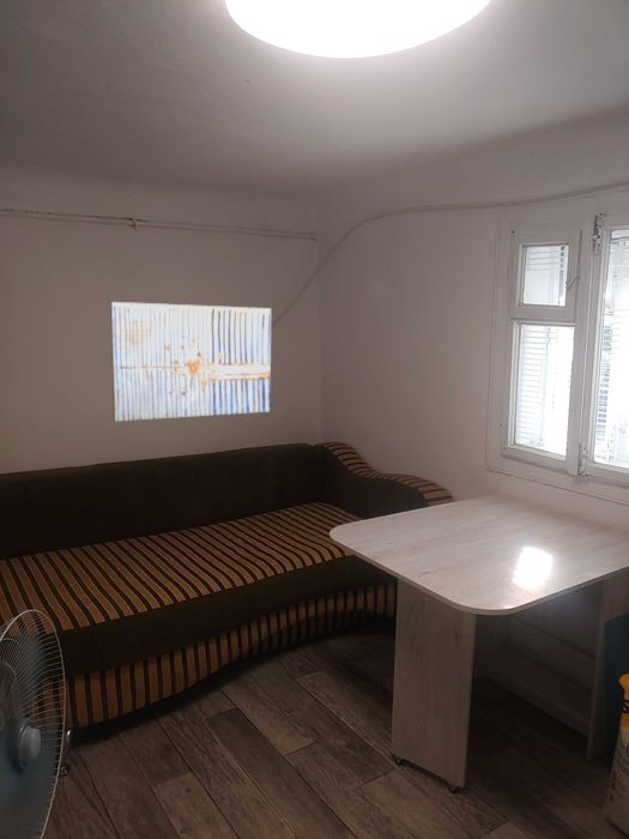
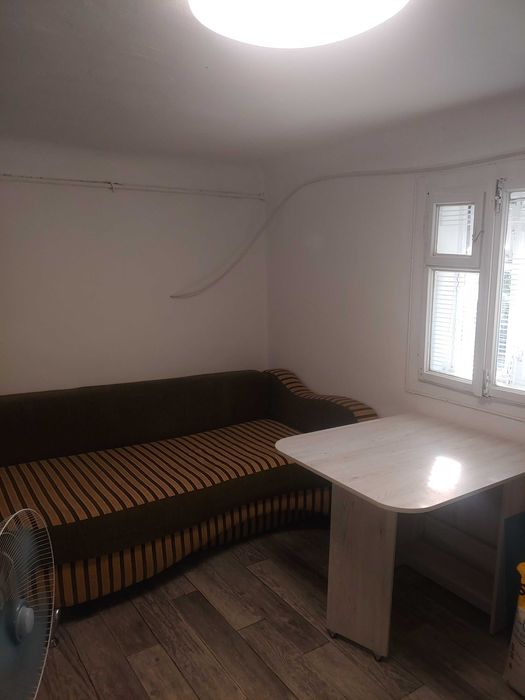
- wall art [109,301,272,422]
